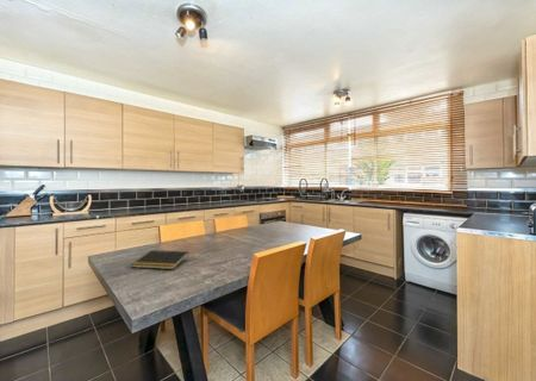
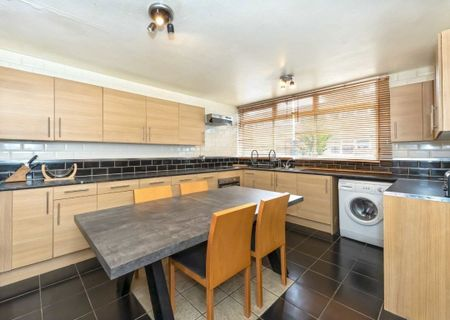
- notepad [130,249,191,270]
